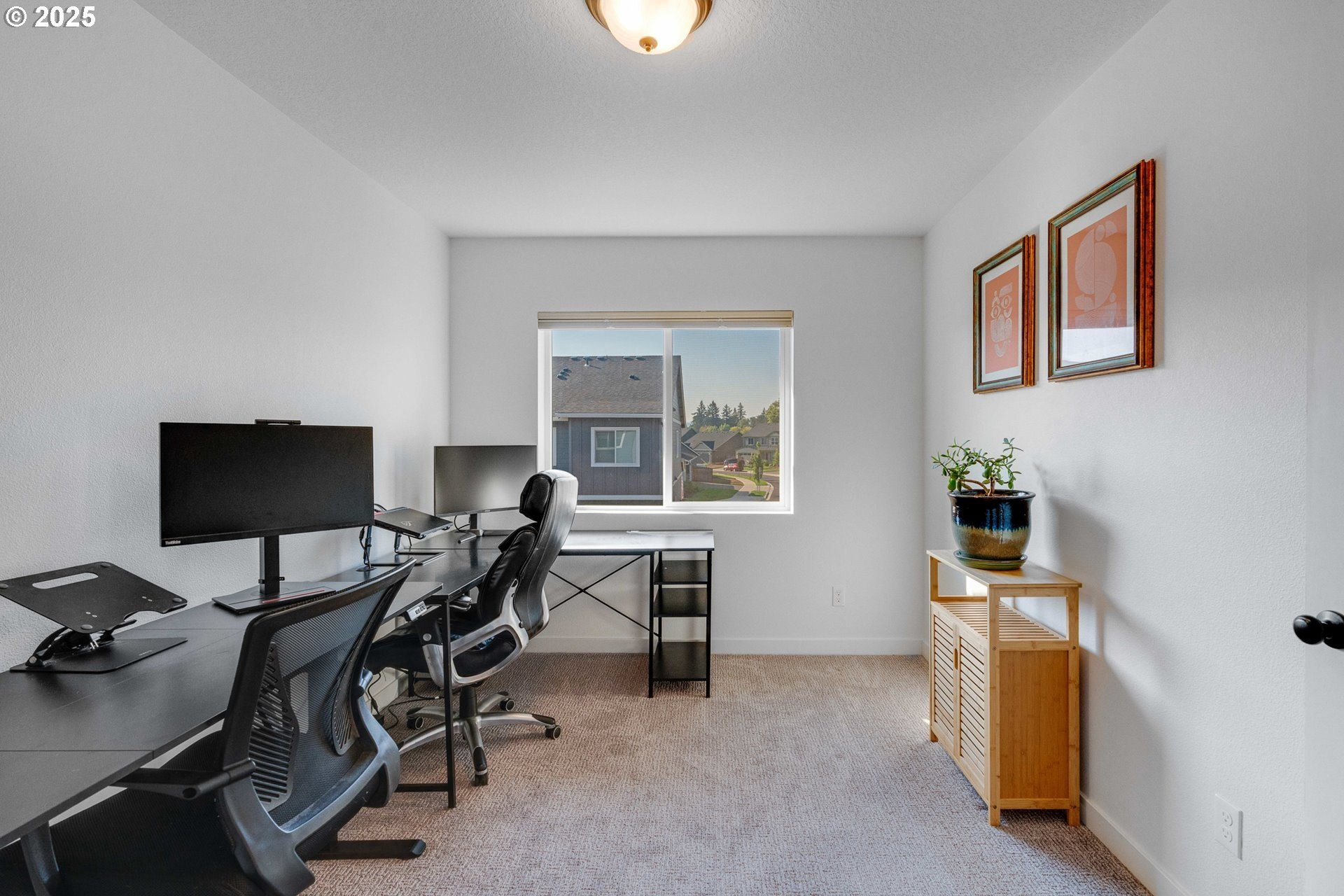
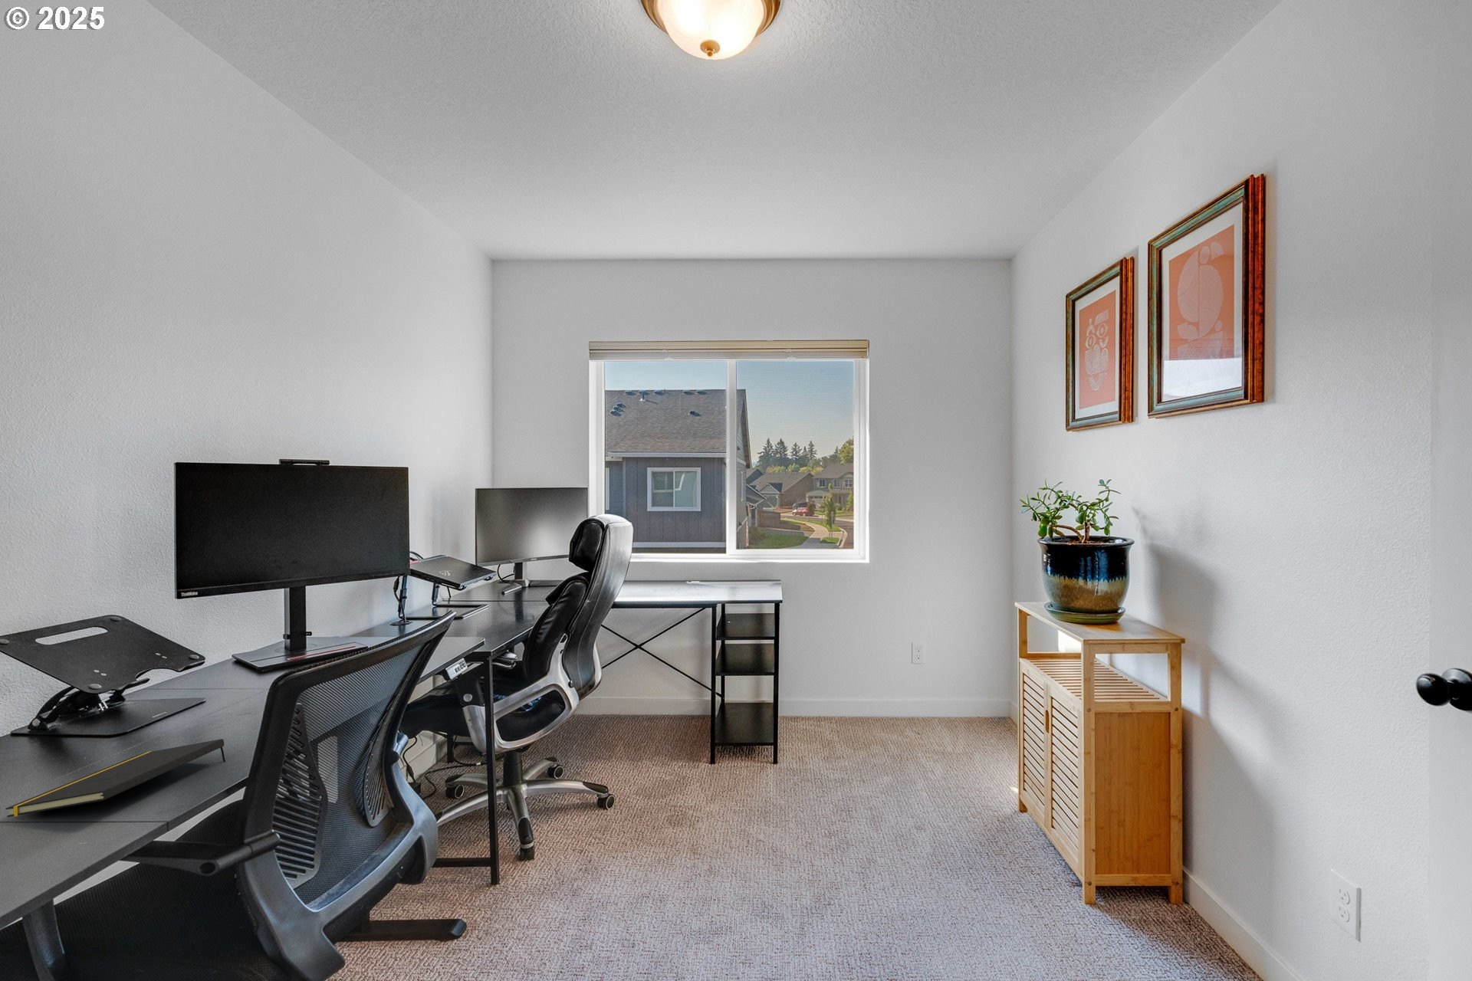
+ notepad [4,738,227,818]
